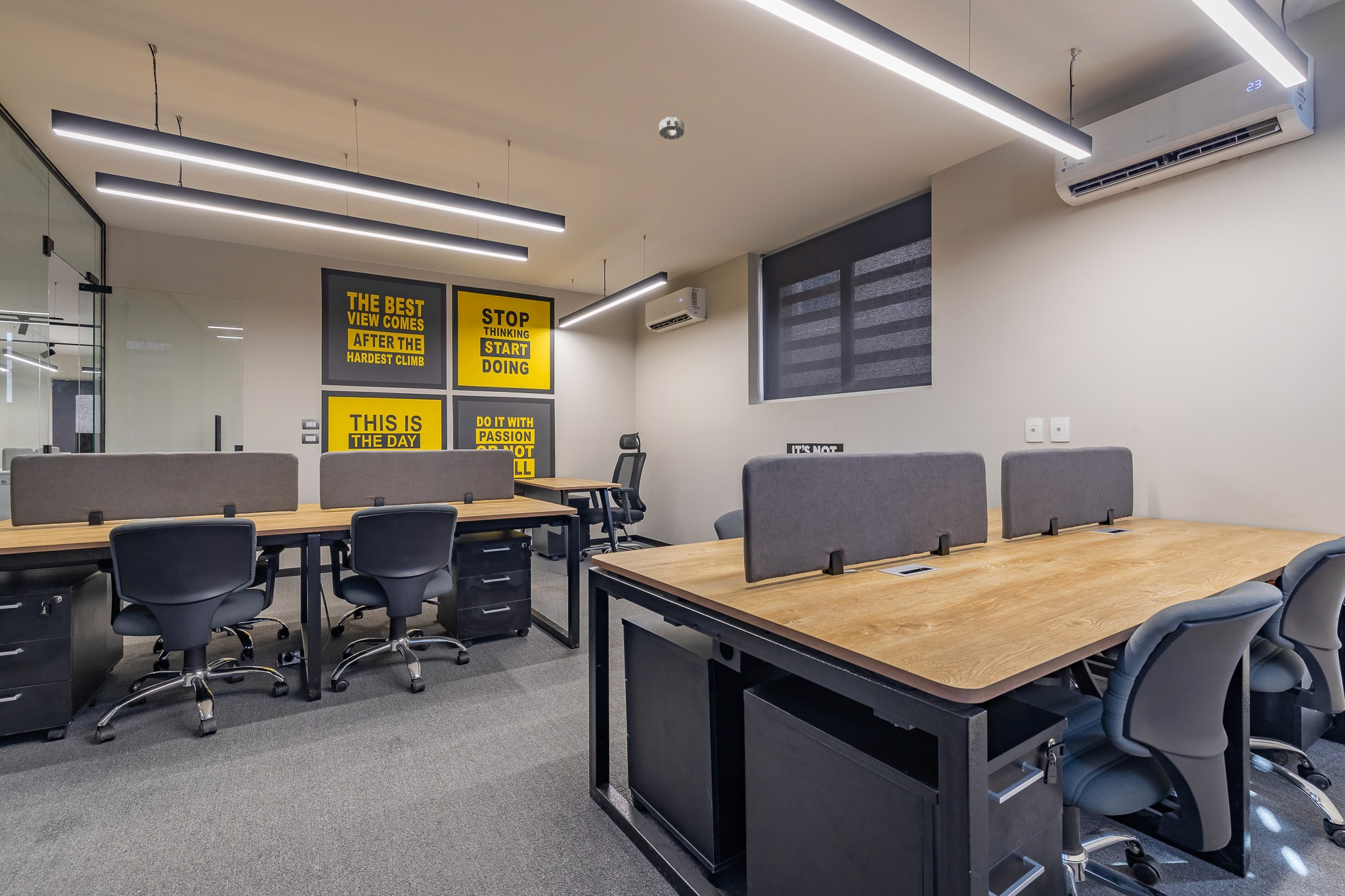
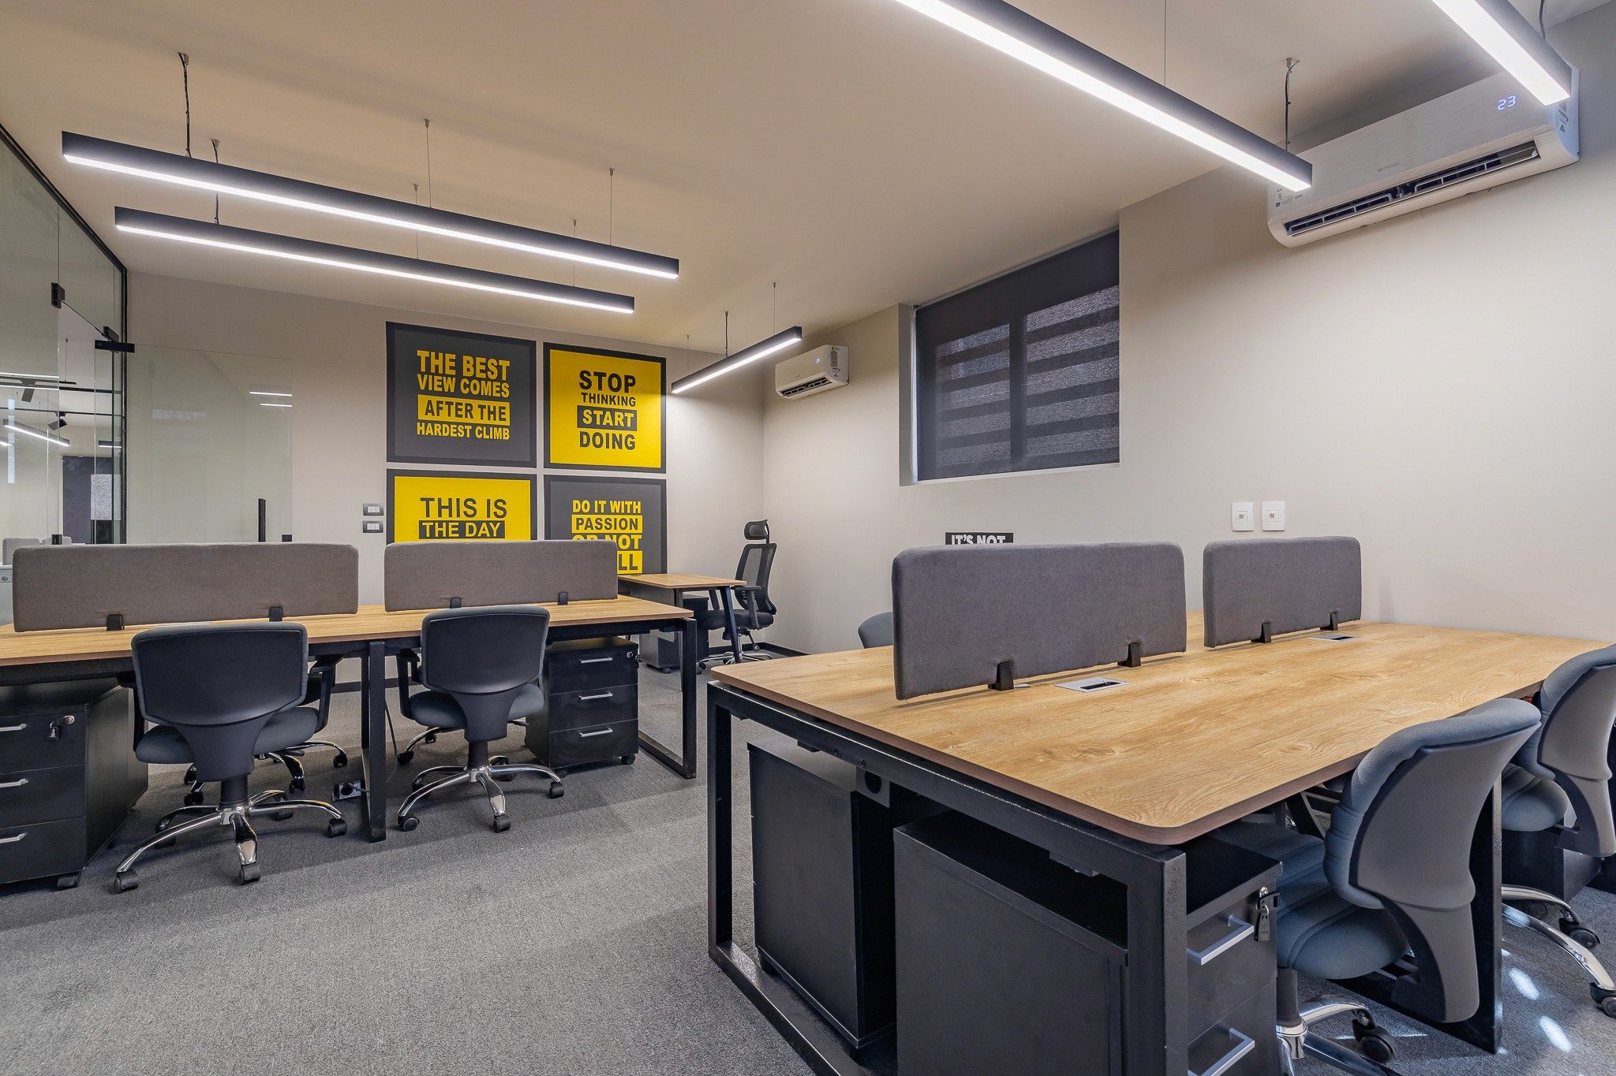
- smoke detector [659,117,685,140]
